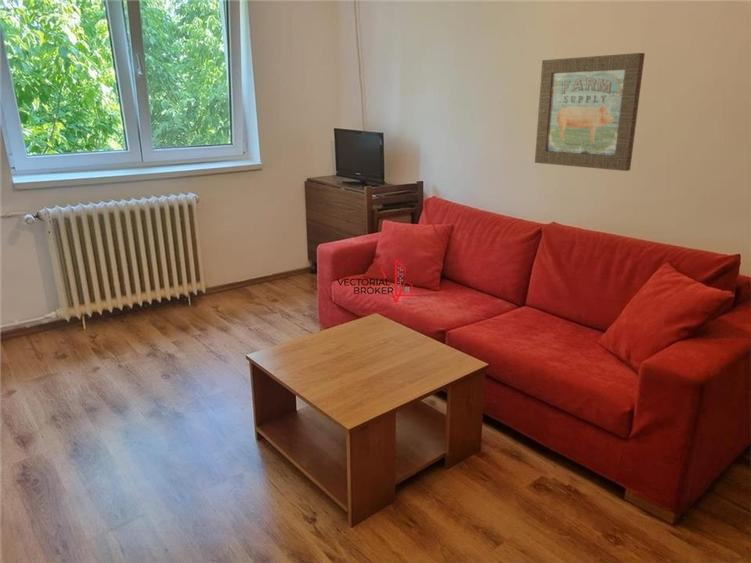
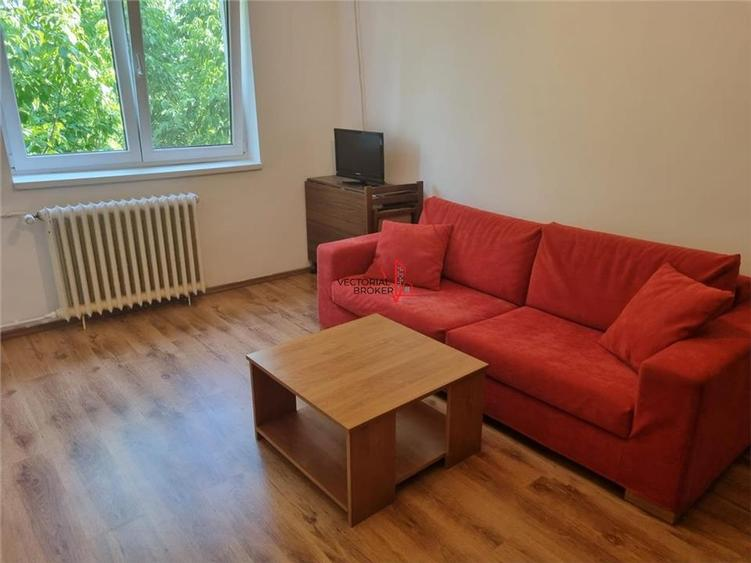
- wall art [534,52,646,172]
